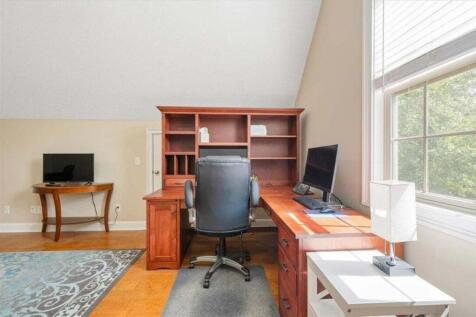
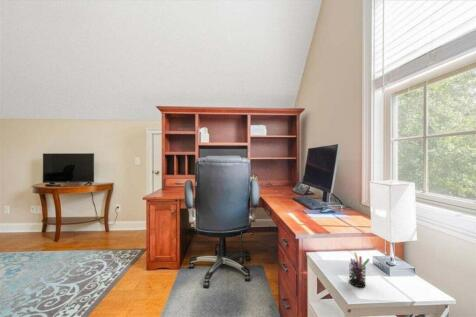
+ pen holder [348,251,371,288]
